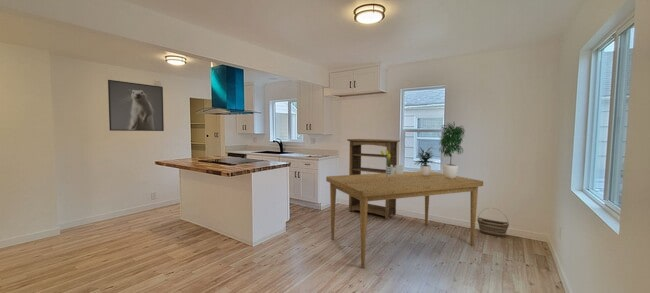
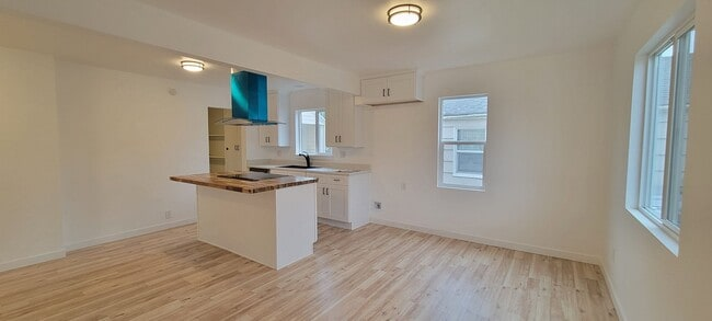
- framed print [107,79,165,132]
- dining table [325,170,484,269]
- potted plant [414,122,466,179]
- bookshelf [346,138,401,220]
- basket [476,207,510,238]
- bouquet [380,149,404,177]
